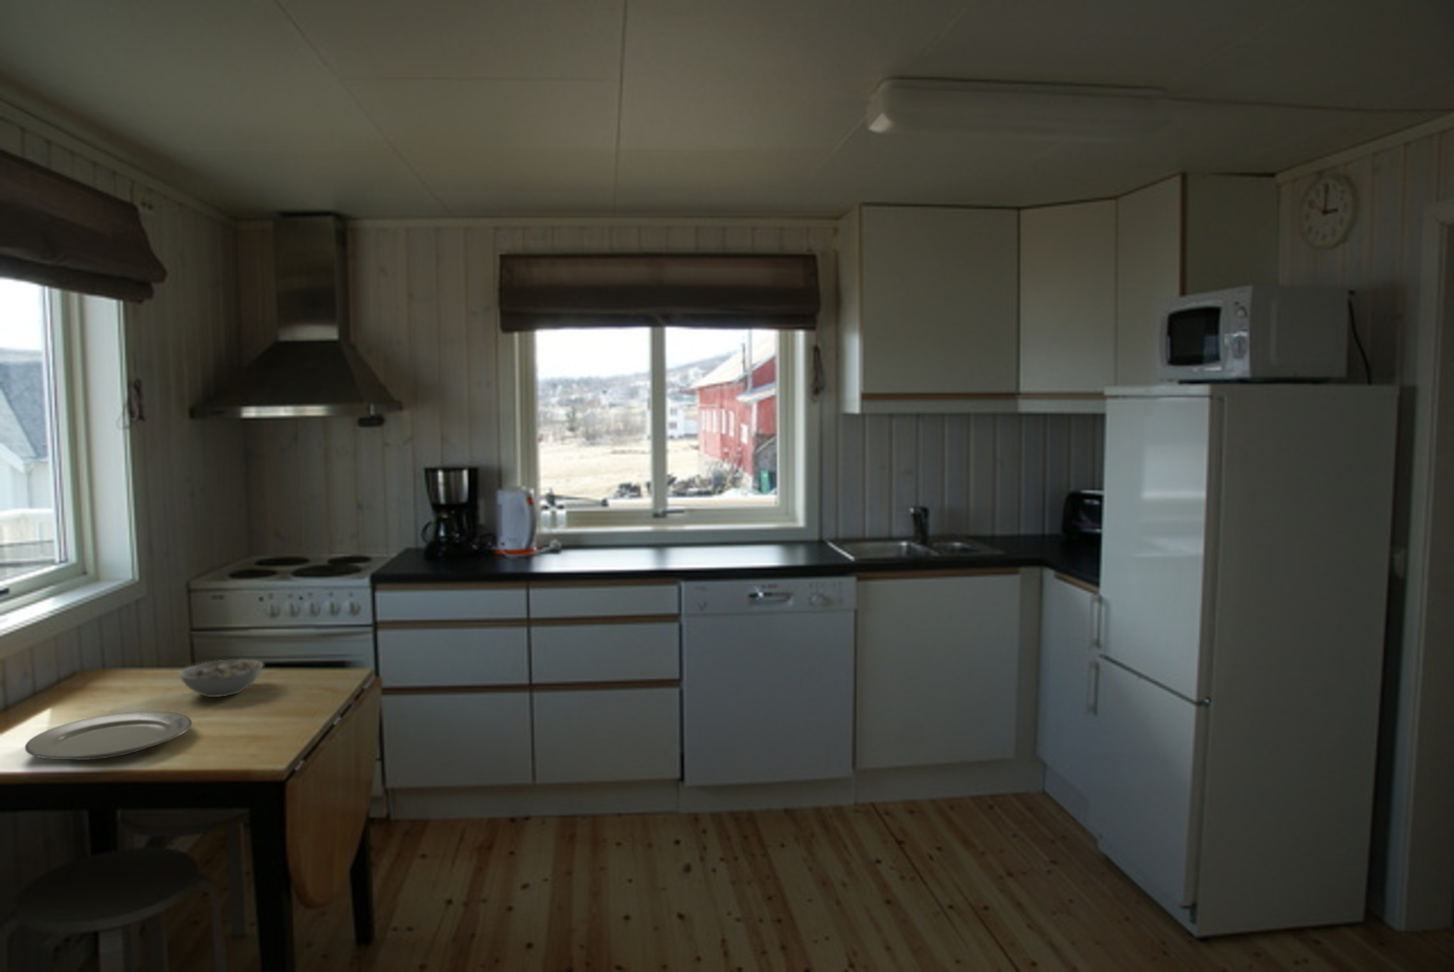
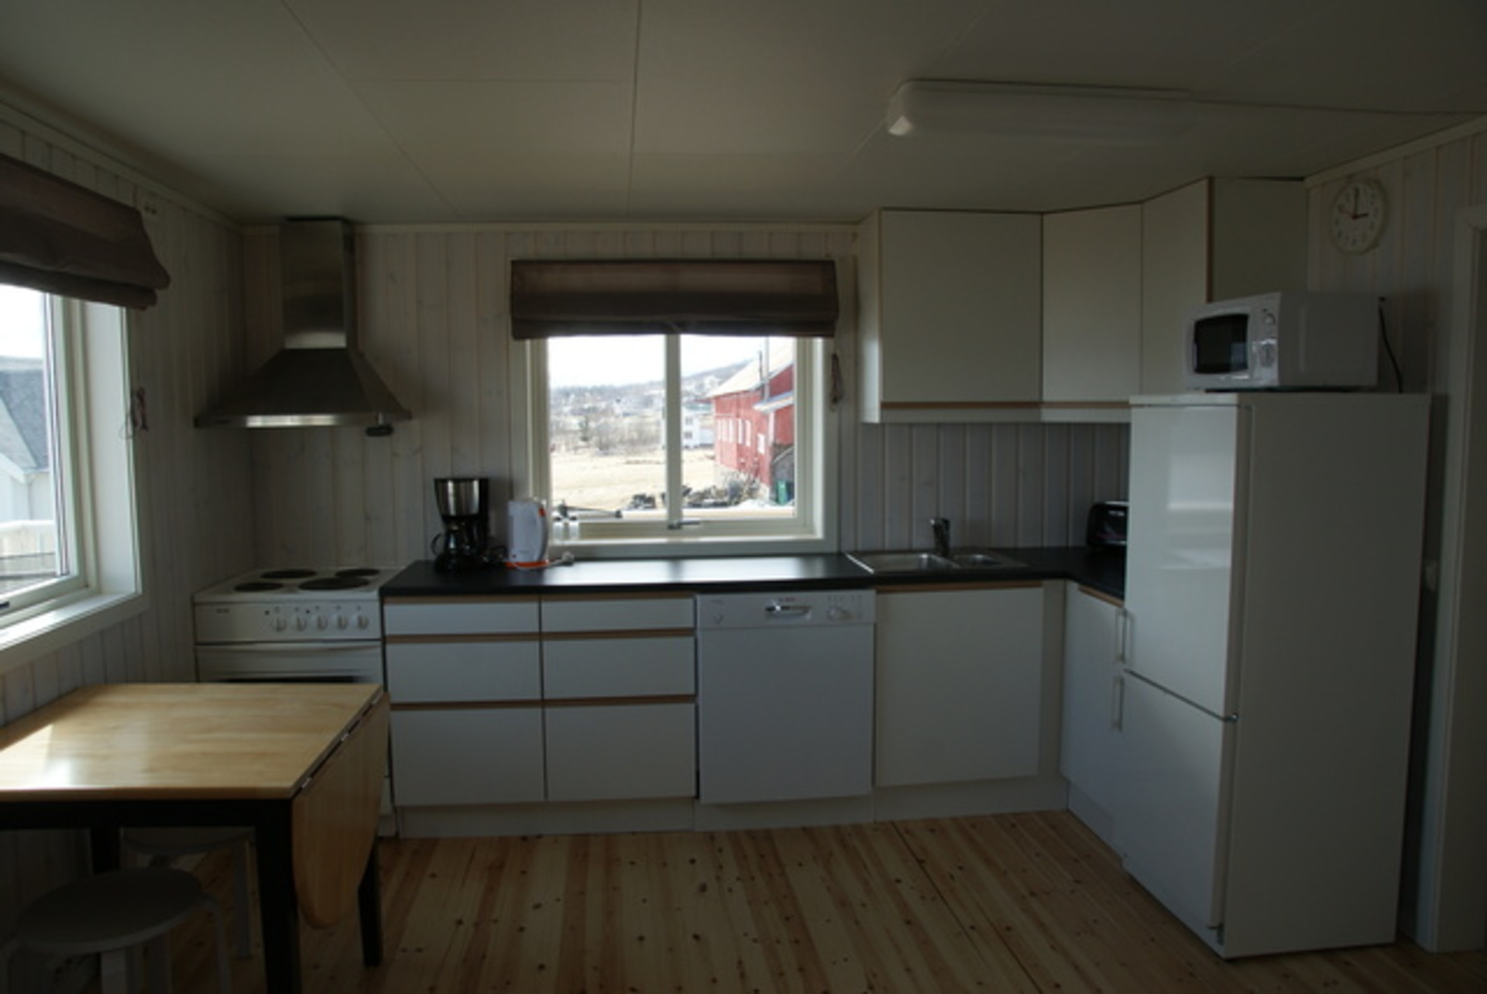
- bowl [178,658,265,698]
- chinaware [24,711,193,760]
